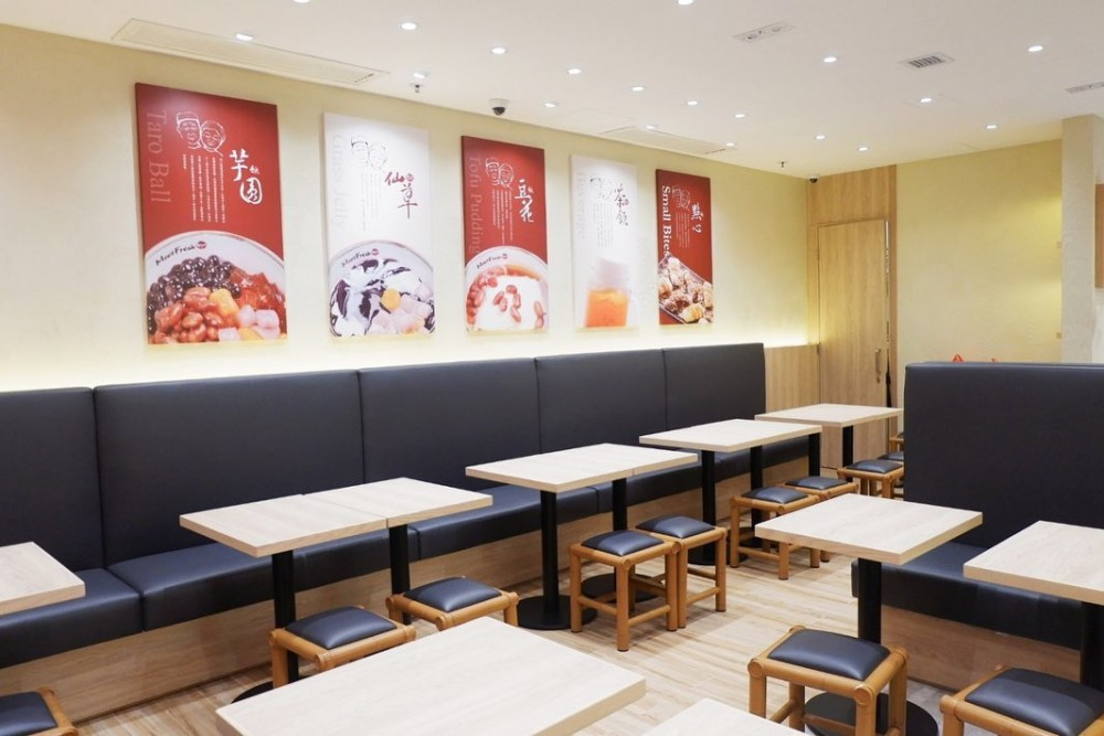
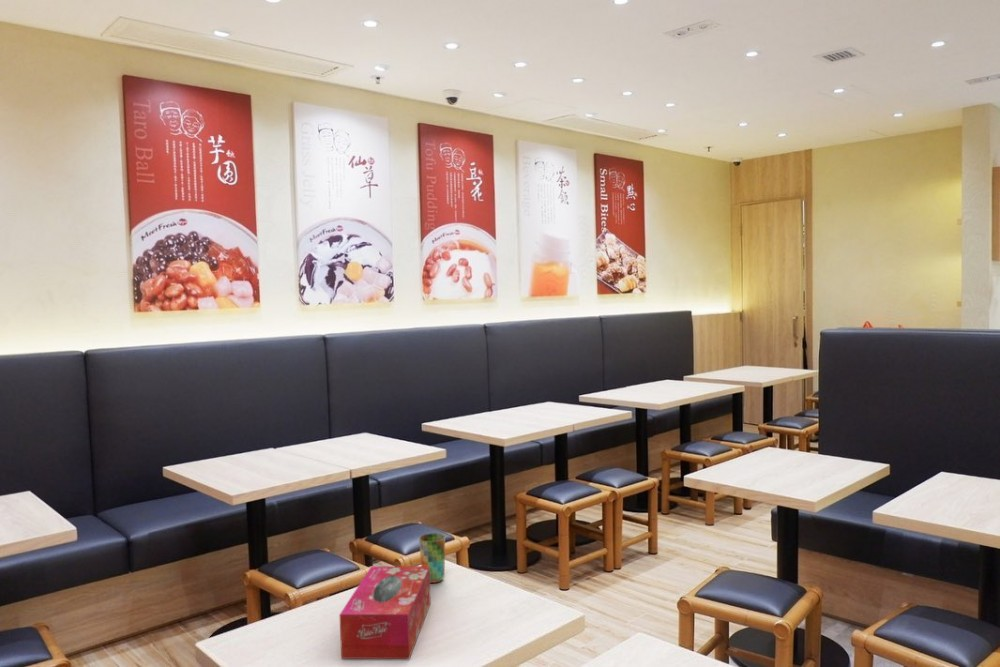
+ tissue box [338,565,432,660]
+ cup [418,532,446,584]
